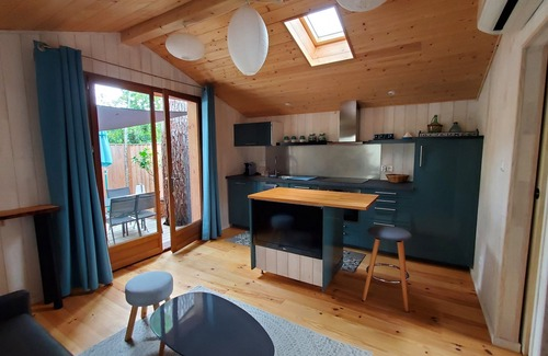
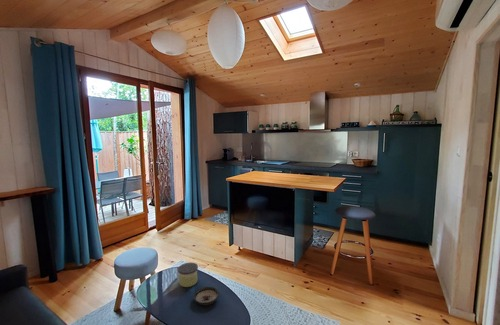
+ saucer [193,286,220,306]
+ candle [177,262,199,288]
